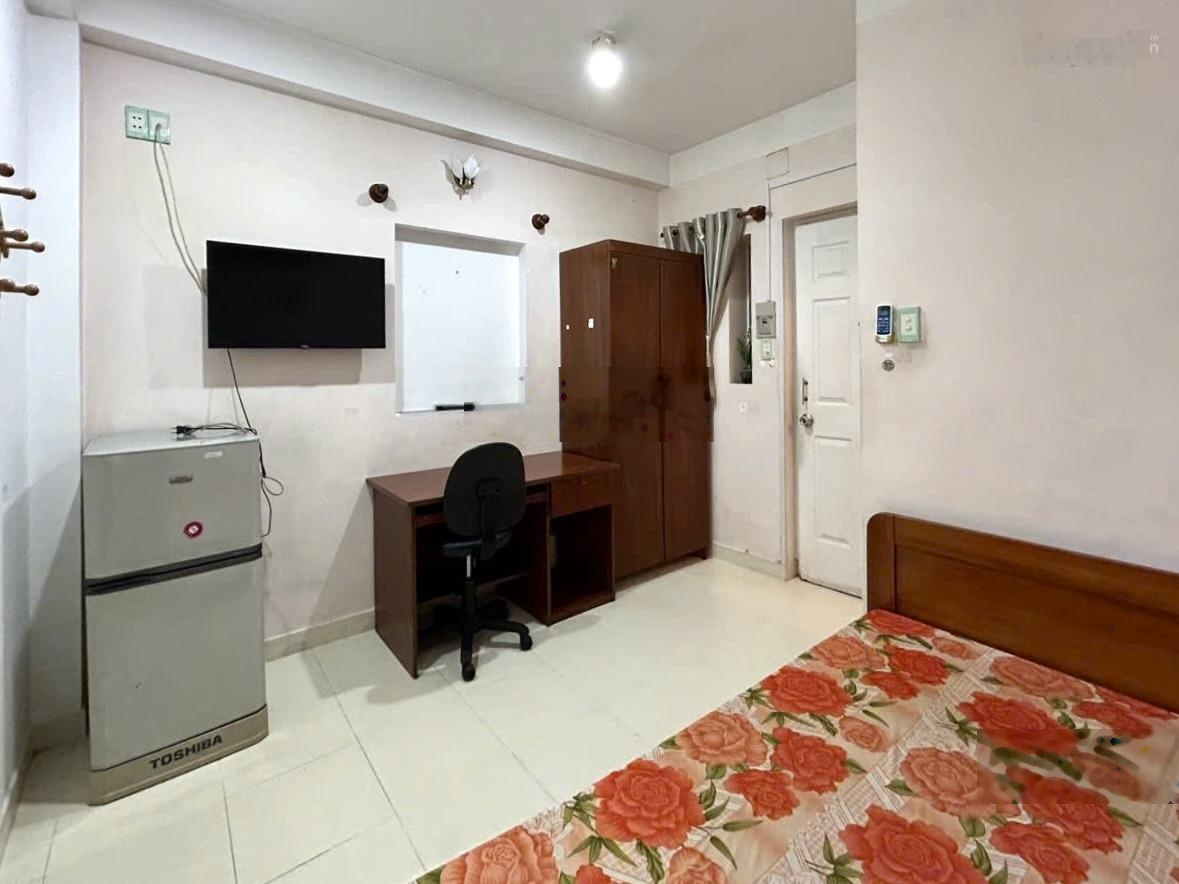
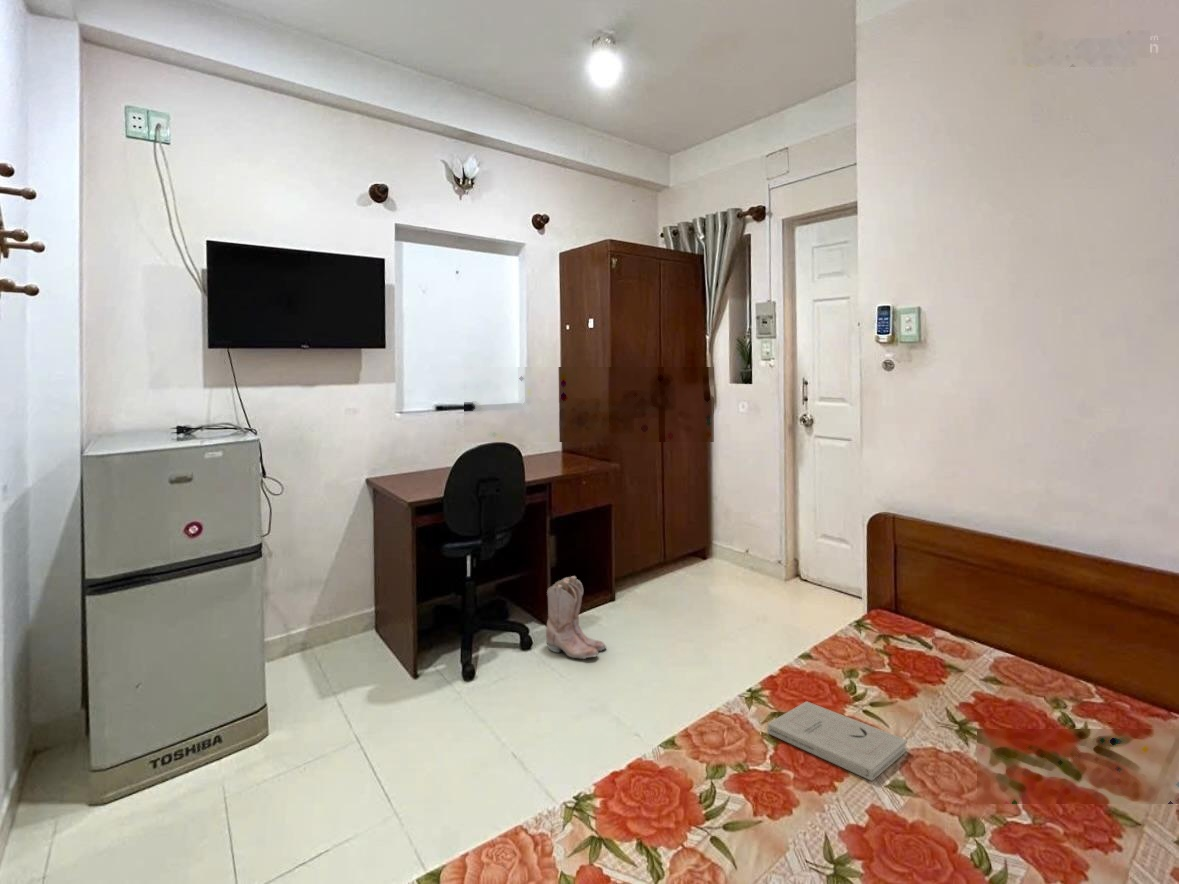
+ book [767,700,908,782]
+ boots [545,575,607,660]
